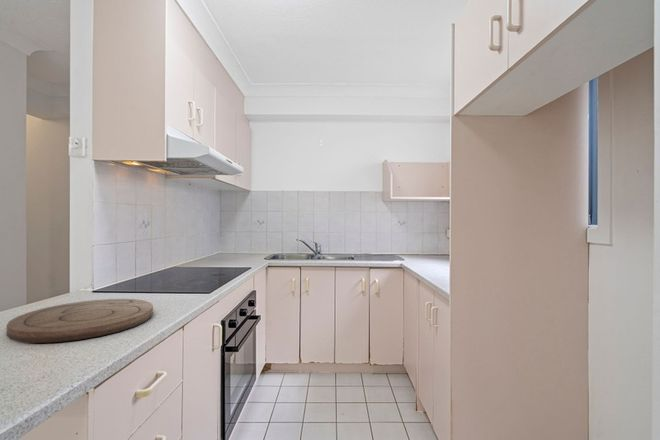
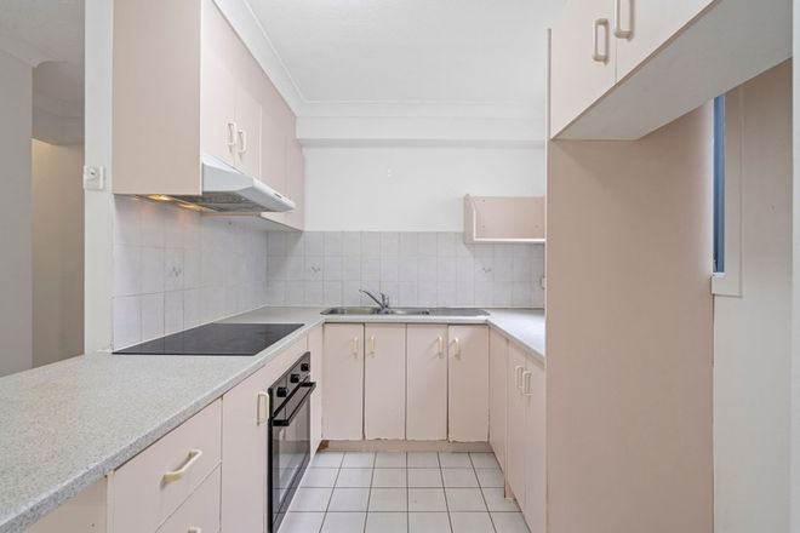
- cutting board [6,298,154,344]
